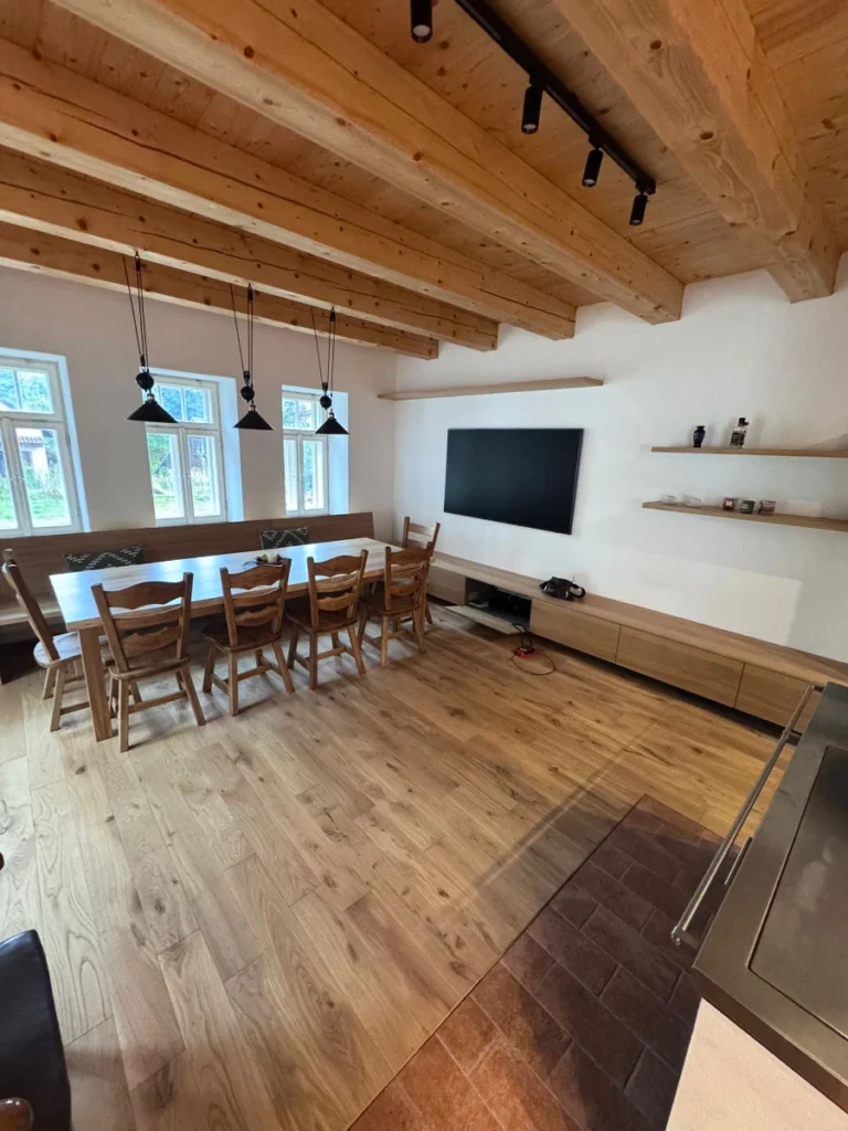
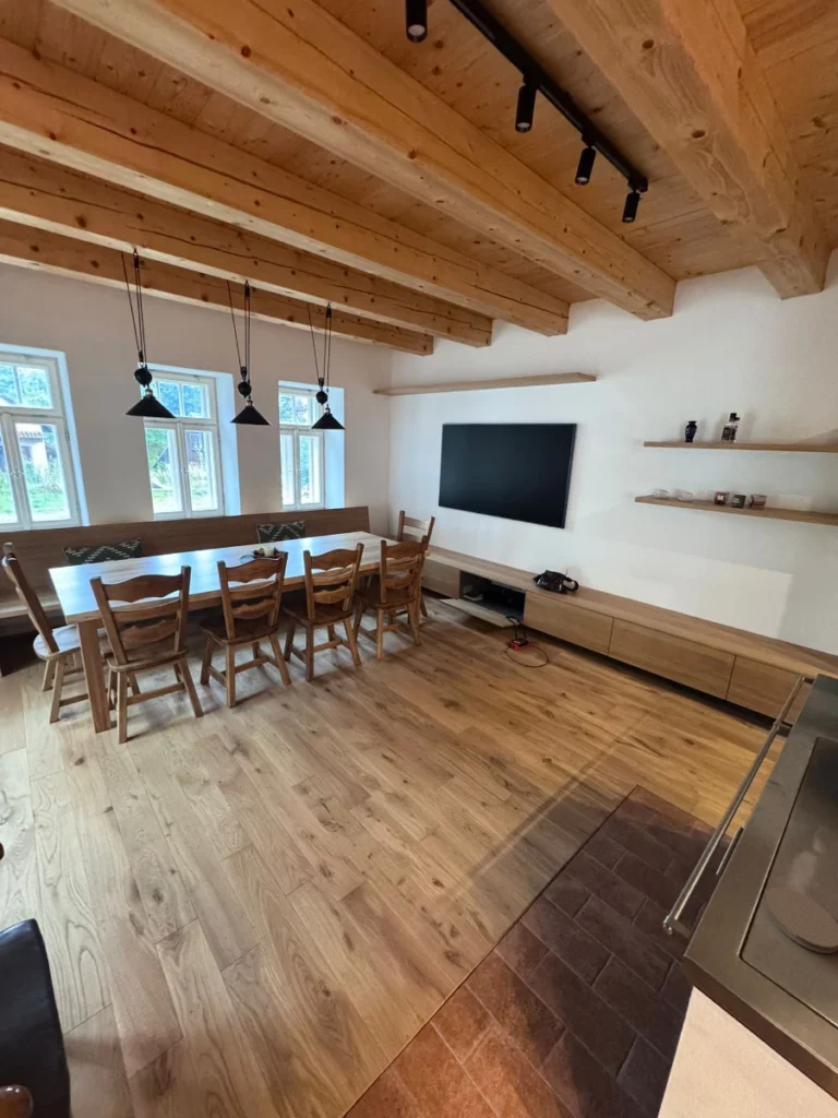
+ coaster [764,885,838,954]
